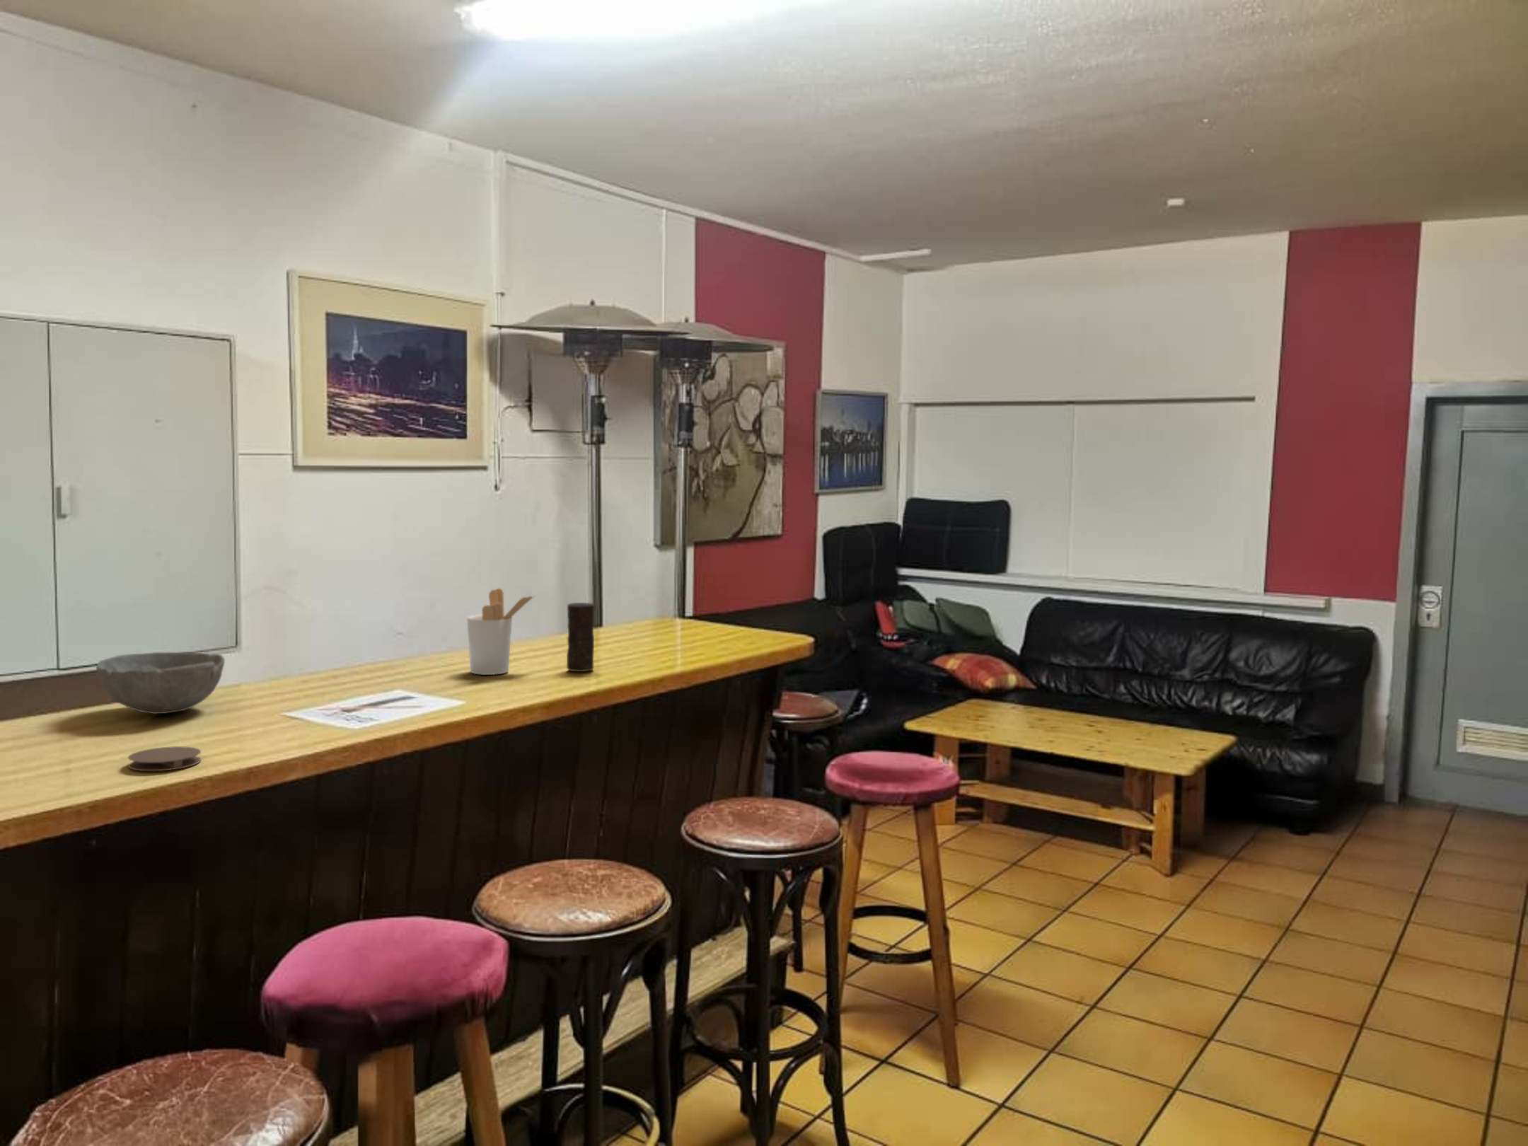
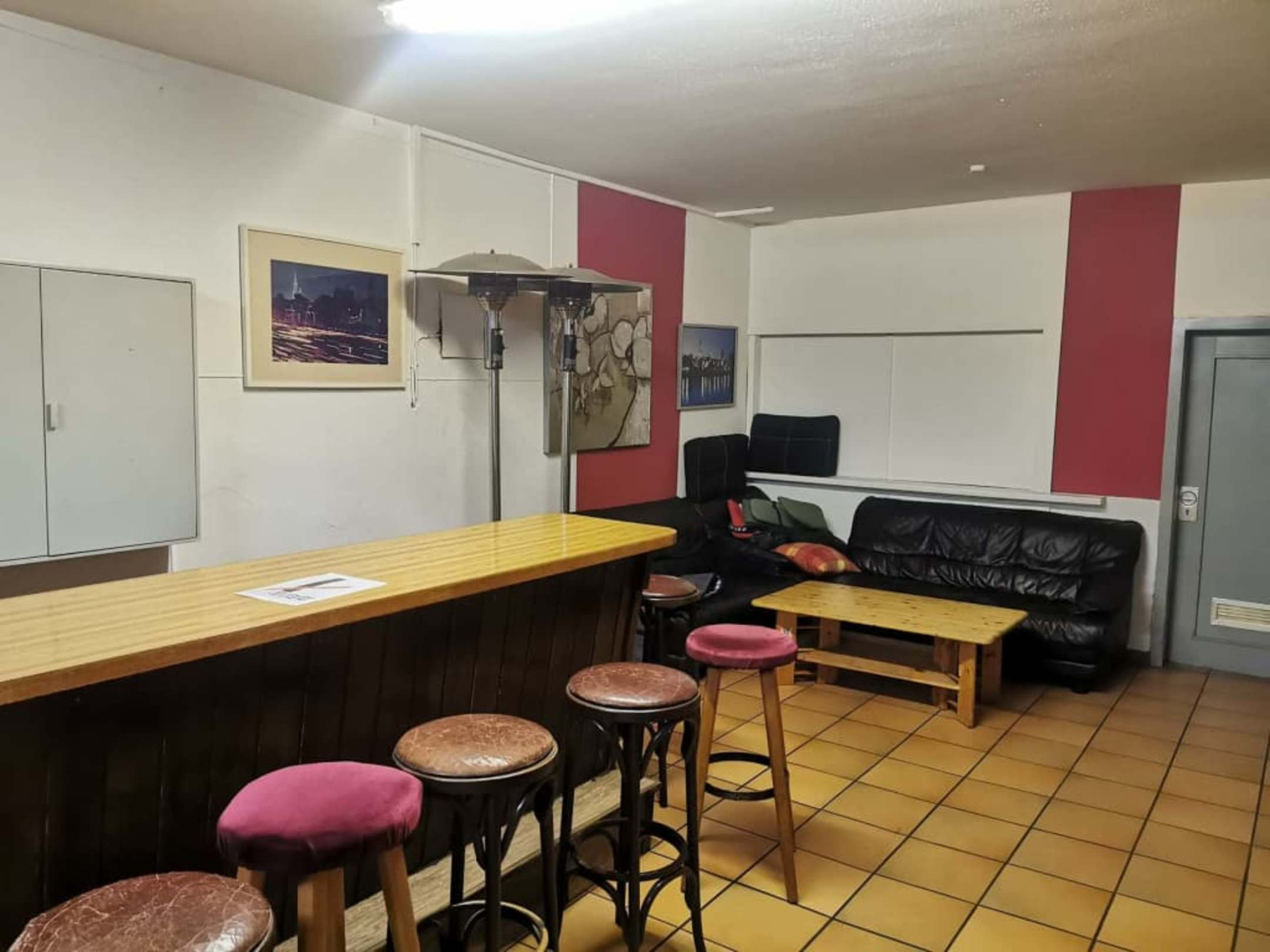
- candle [565,602,596,673]
- utensil holder [466,587,537,675]
- coaster [128,745,202,772]
- bowl [95,651,226,715]
